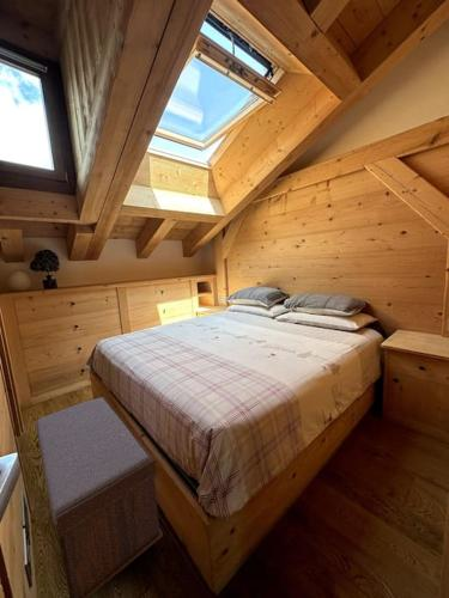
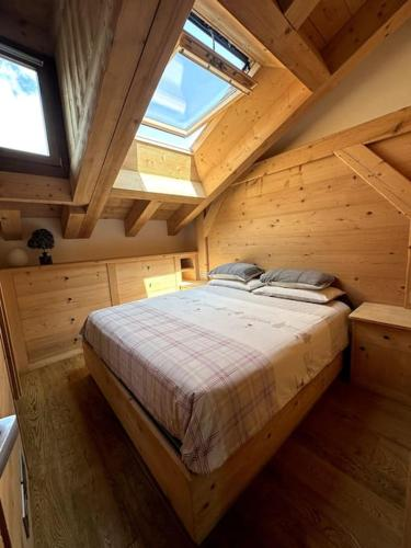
- bench [35,395,164,598]
